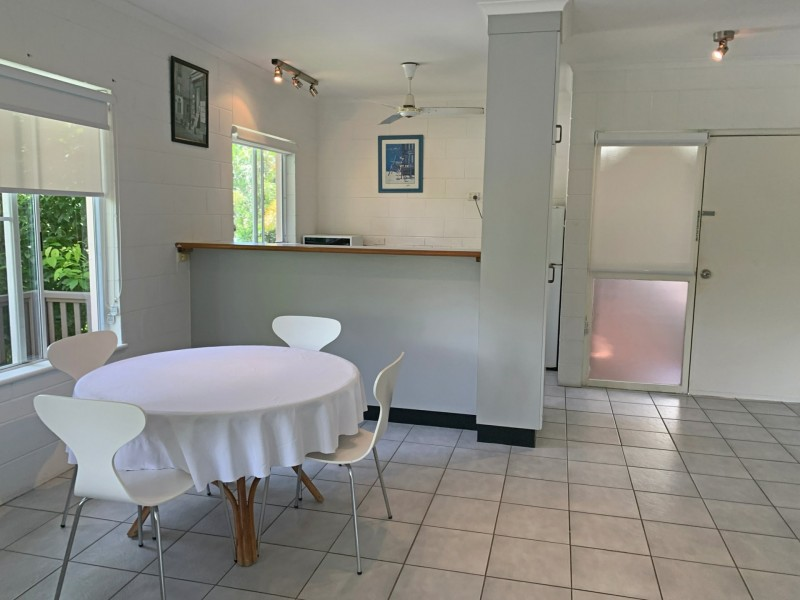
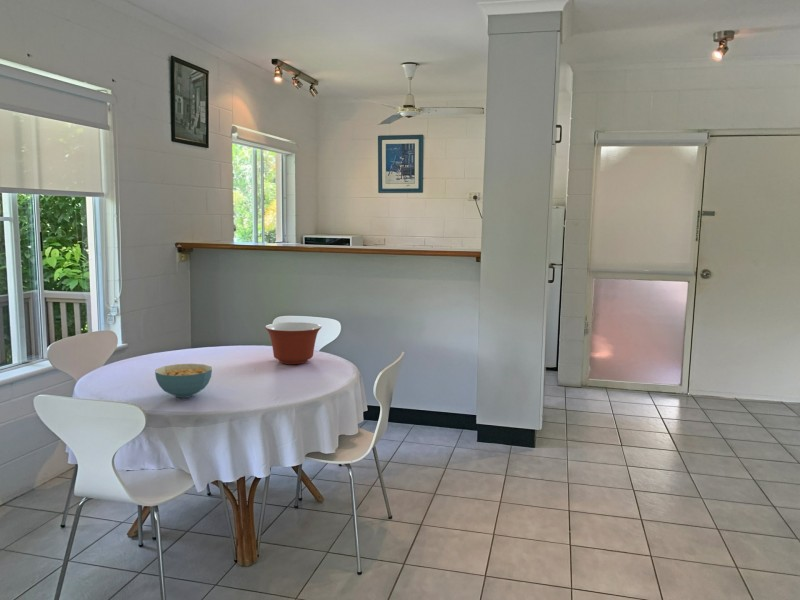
+ mixing bowl [264,321,323,365]
+ cereal bowl [154,363,213,399]
